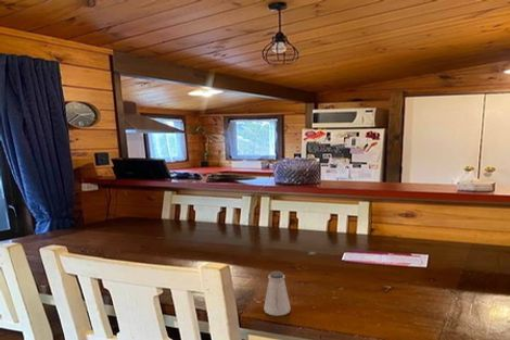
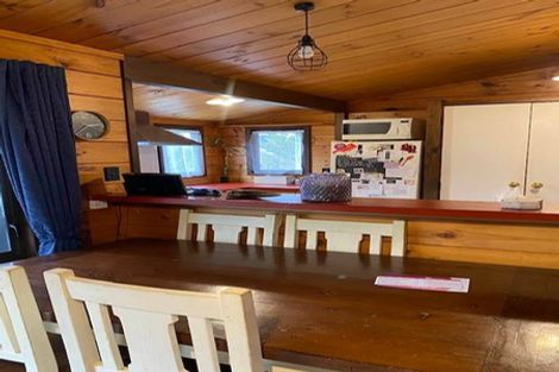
- saltshaker [263,270,292,317]
